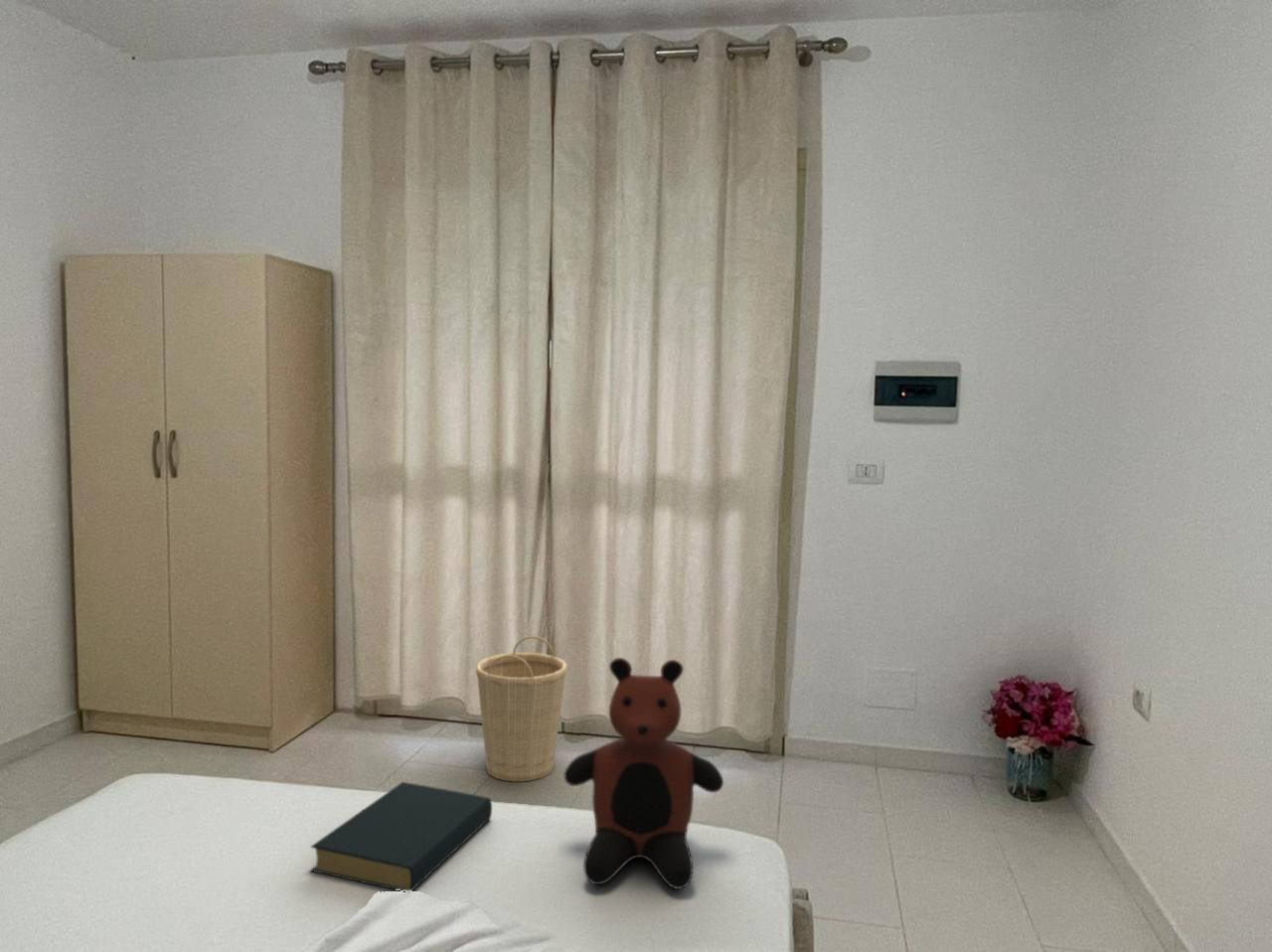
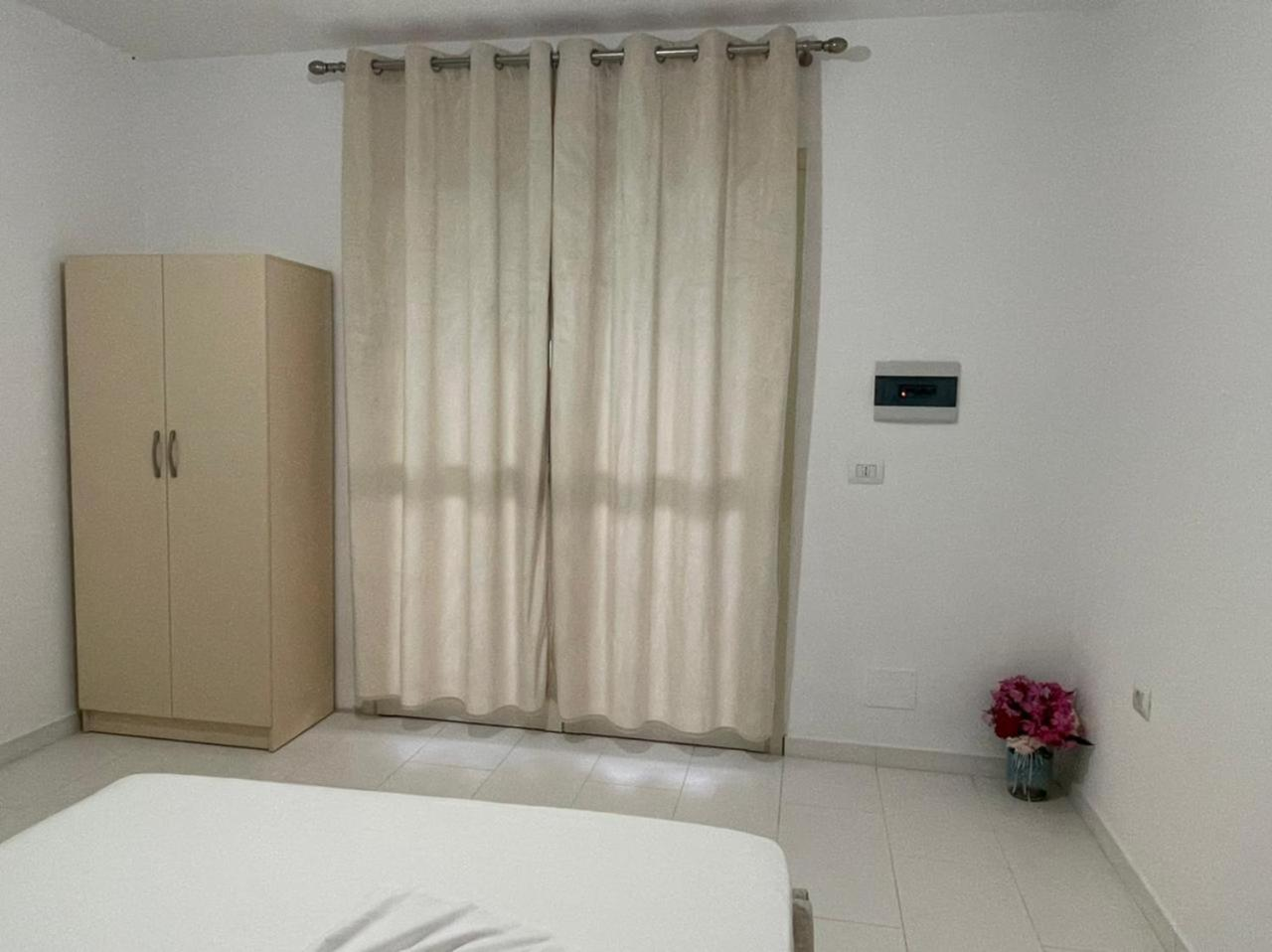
- hardback book [309,781,493,892]
- basket [475,635,567,782]
- teddy bear [563,657,724,890]
